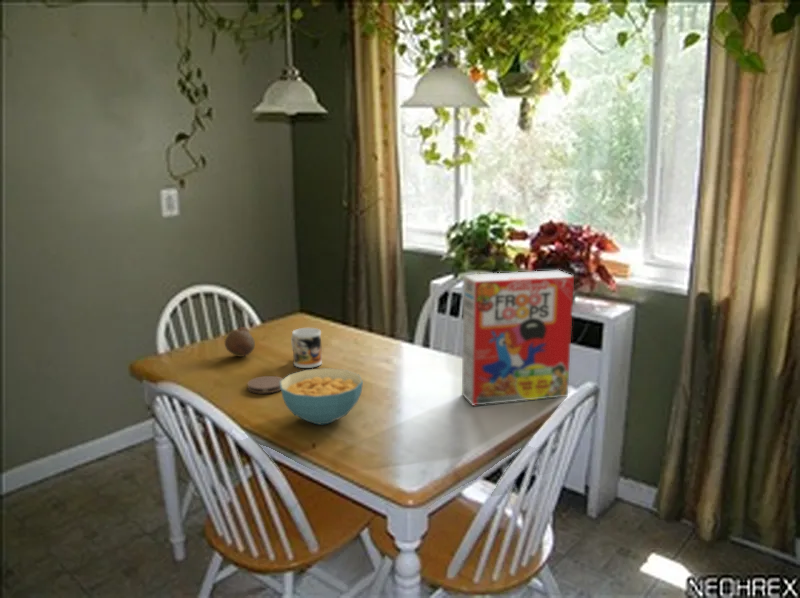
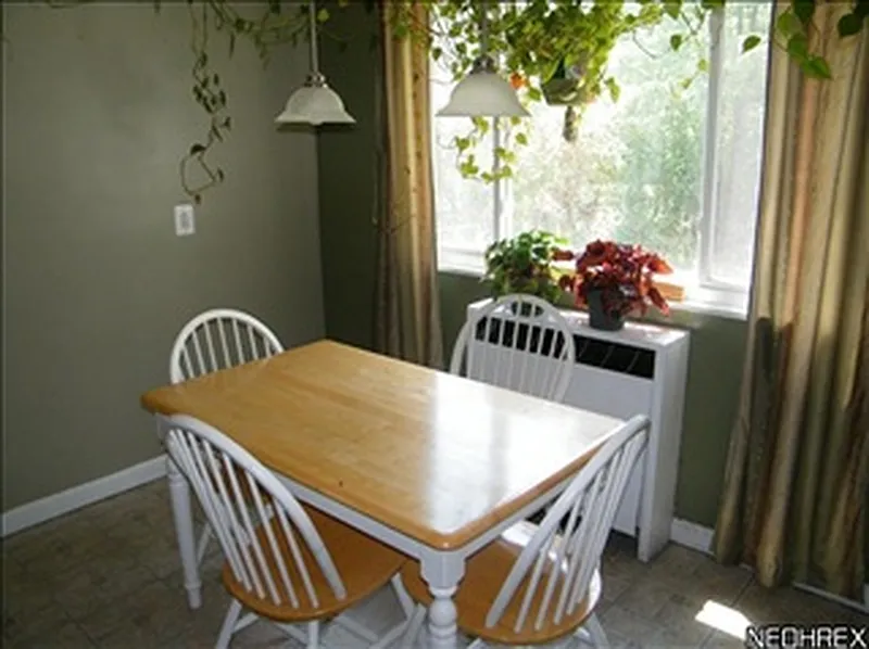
- mug [291,327,323,369]
- coaster [246,375,284,394]
- cereal box [461,269,575,407]
- fruit [224,326,256,358]
- cereal bowl [280,367,364,425]
